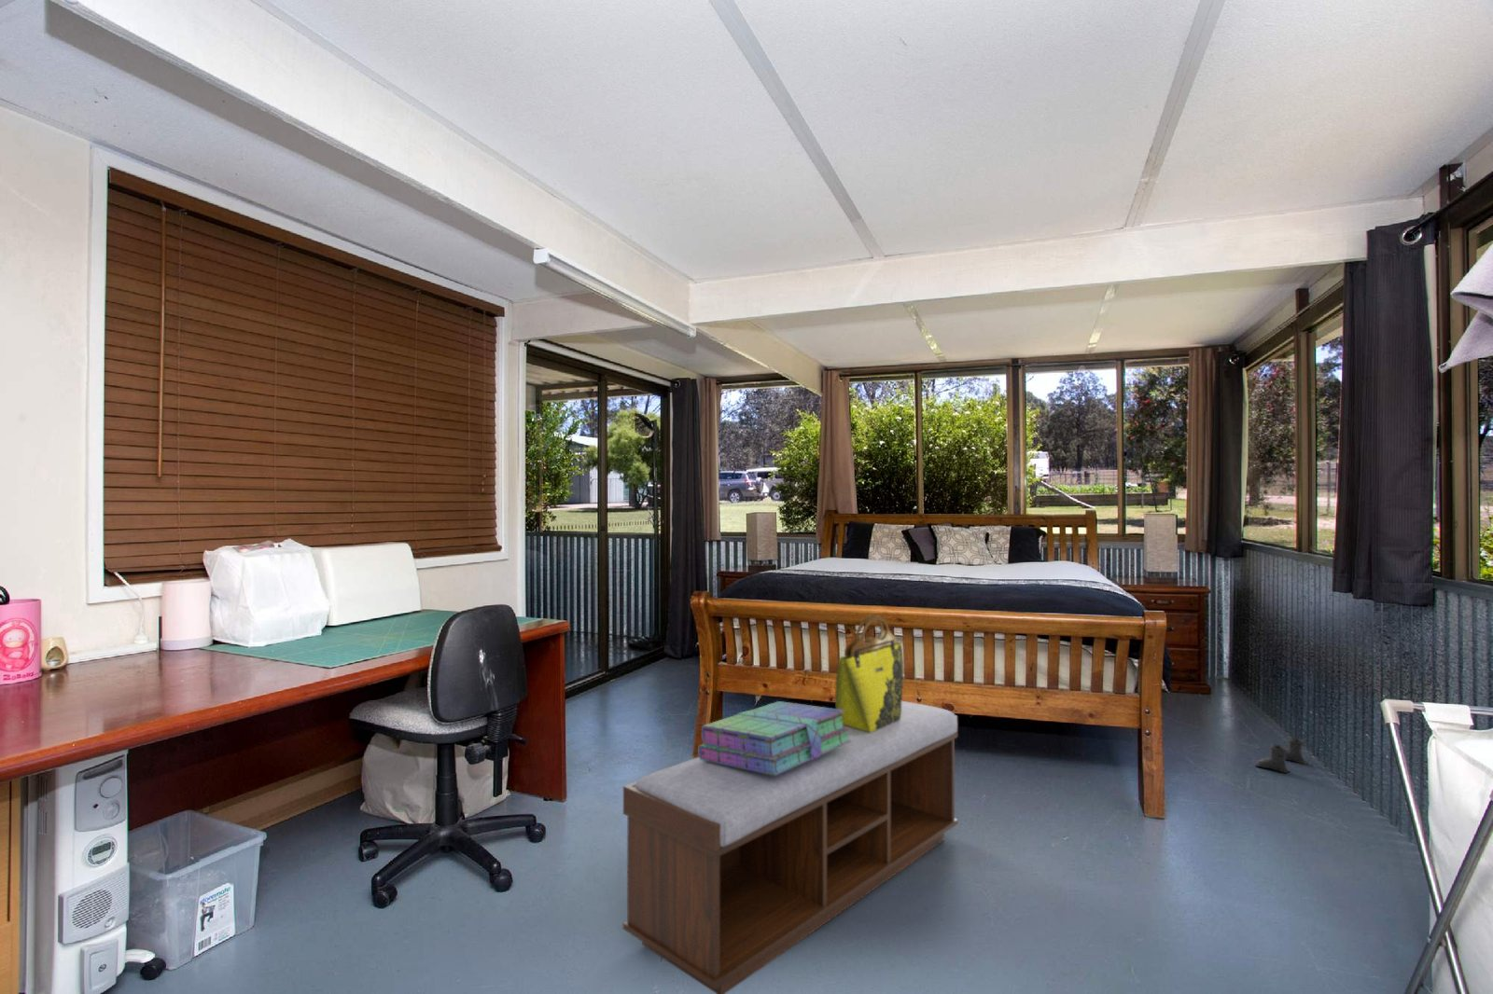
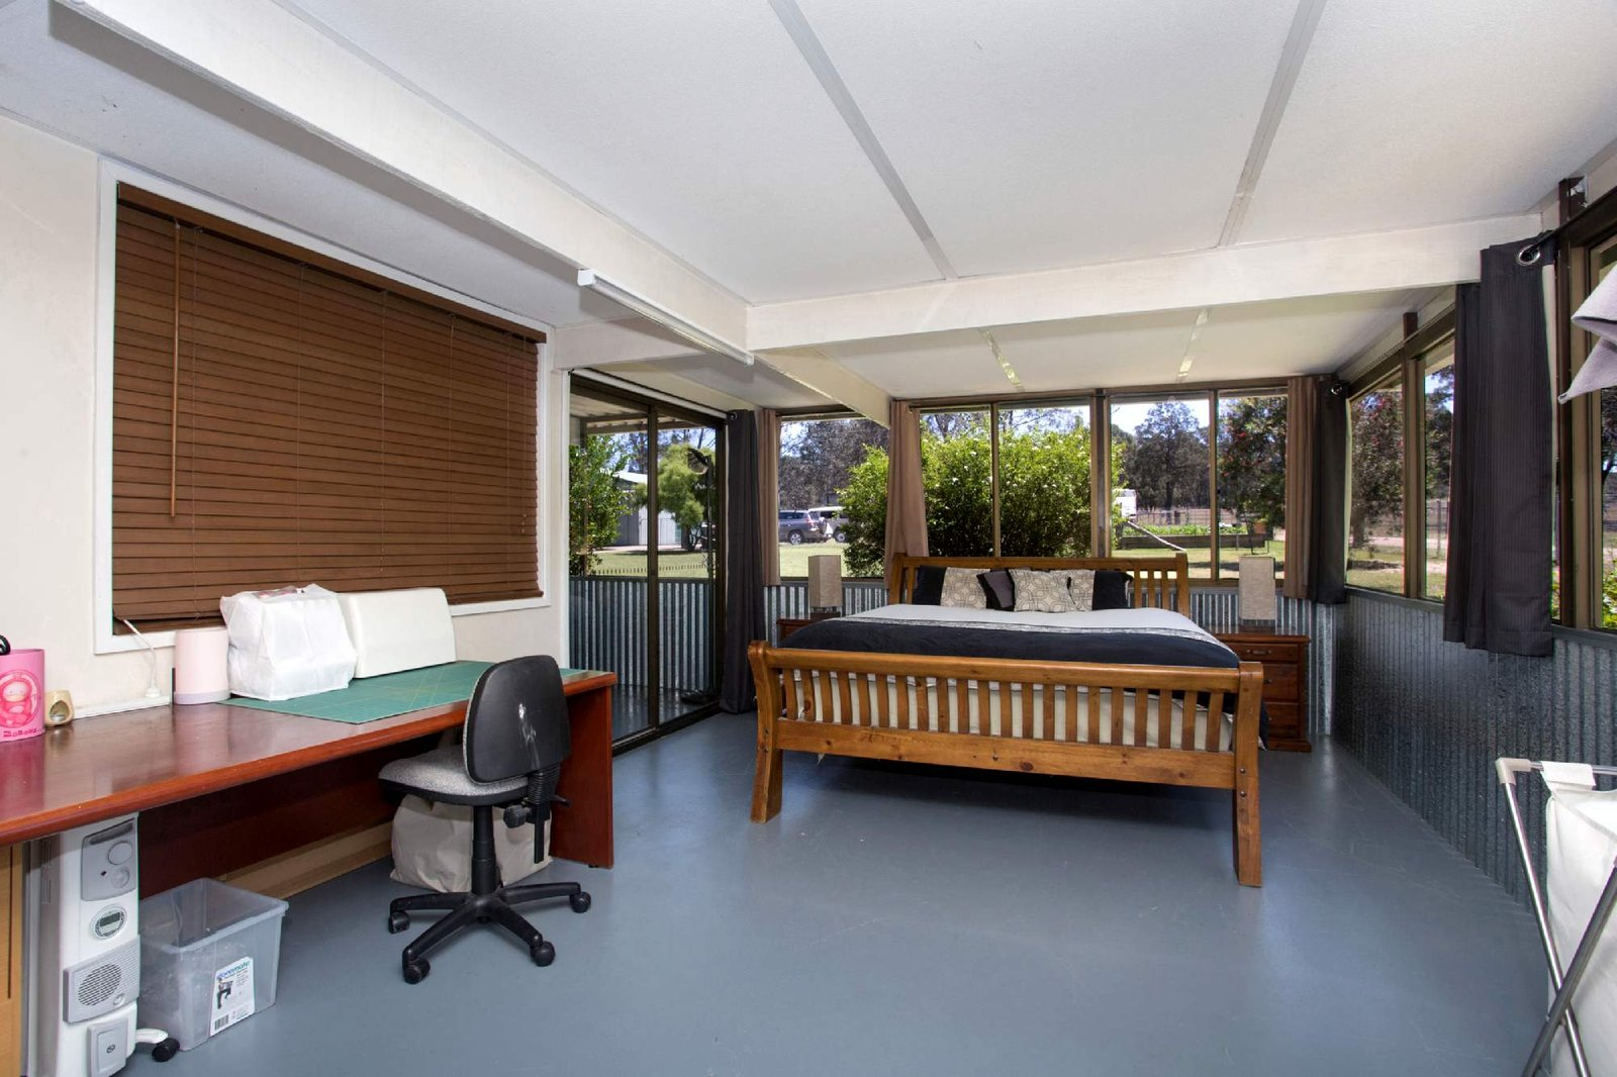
- boots [1254,736,1309,774]
- stack of books [697,700,851,775]
- bench [622,700,959,994]
- tote bag [835,613,905,732]
